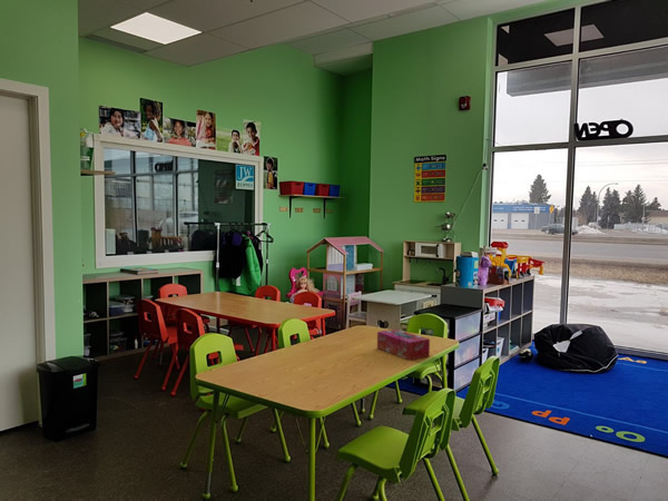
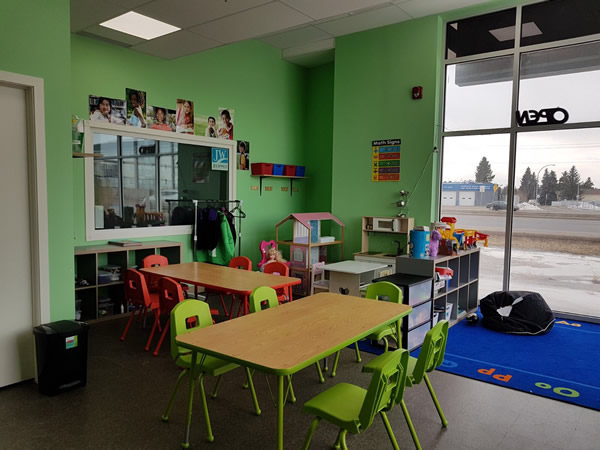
- tissue box [376,328,431,361]
